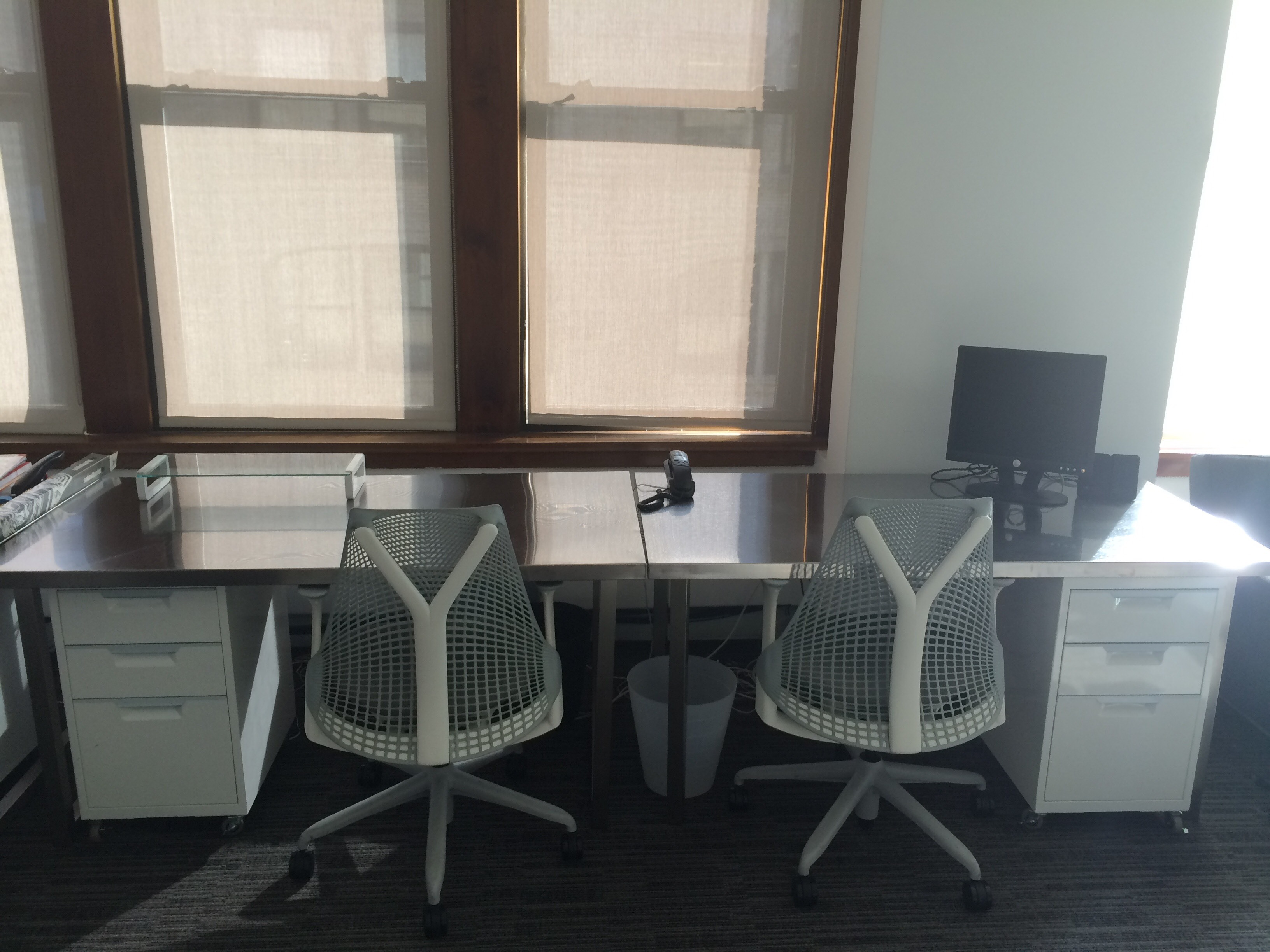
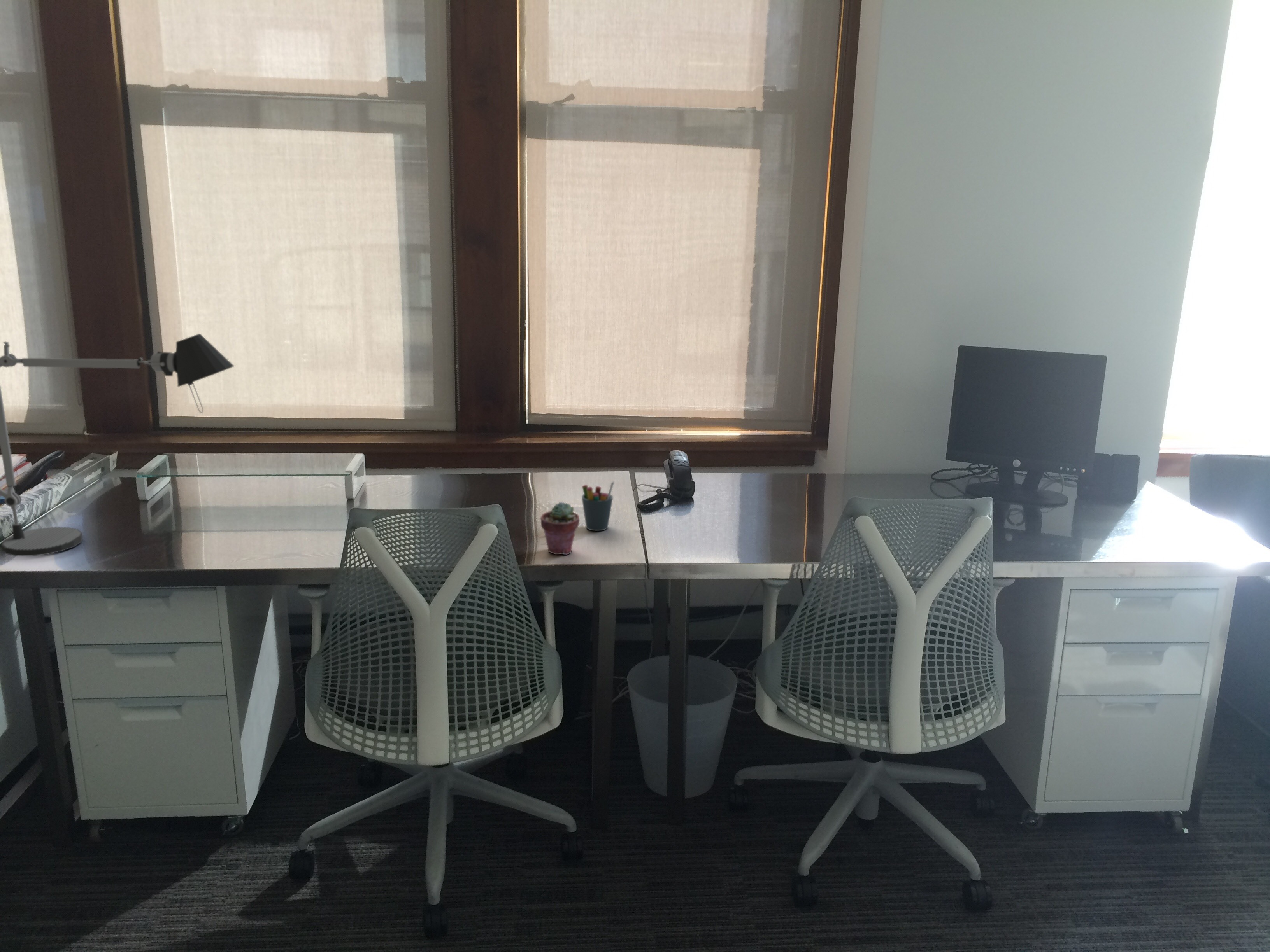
+ pen holder [581,481,615,531]
+ potted succulent [540,502,580,555]
+ desk lamp [0,333,235,556]
